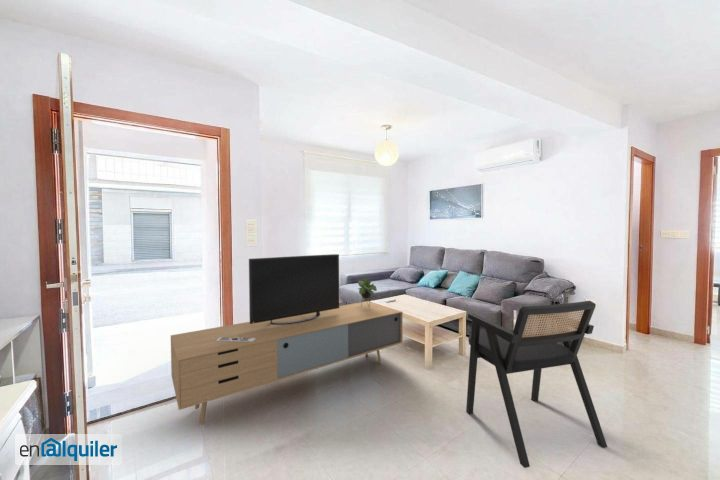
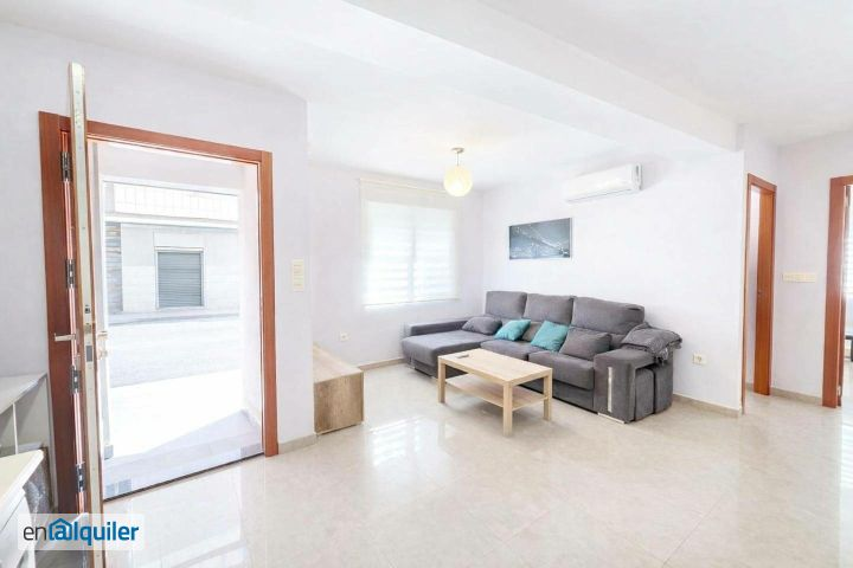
- media console [170,253,404,426]
- armchair [465,300,608,469]
